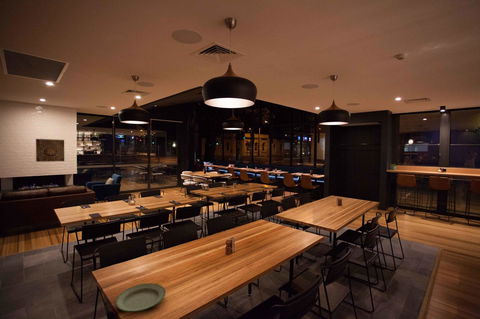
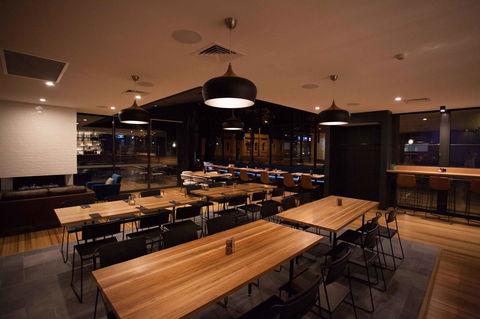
- wall art [35,138,65,163]
- plate [115,282,166,313]
